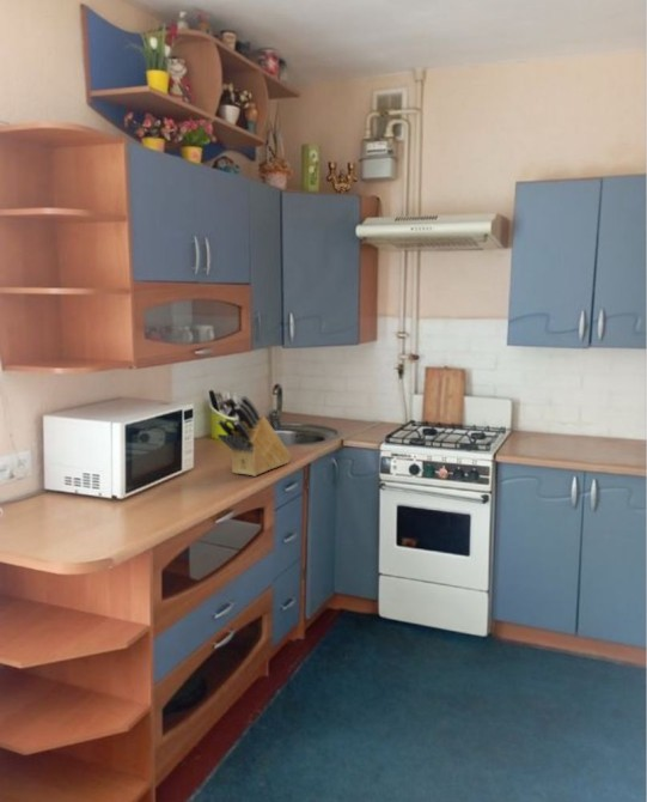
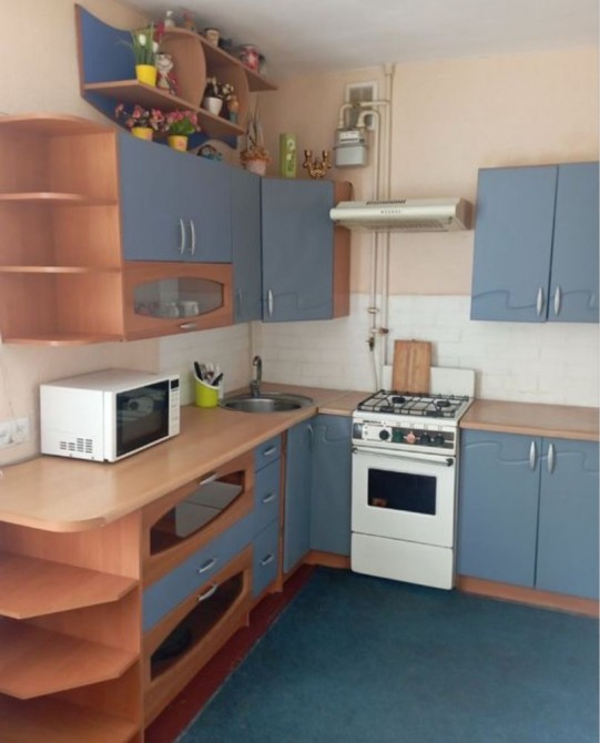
- knife block [215,394,292,478]
